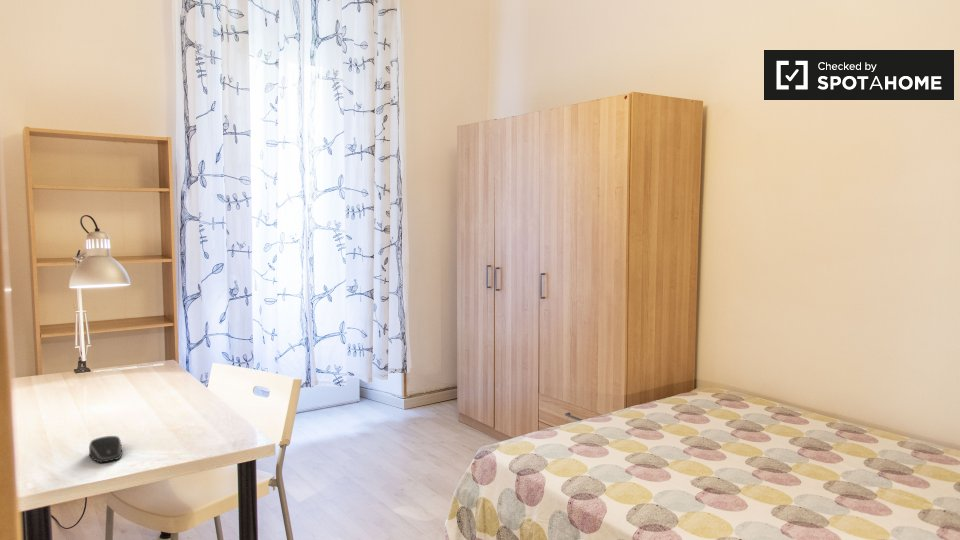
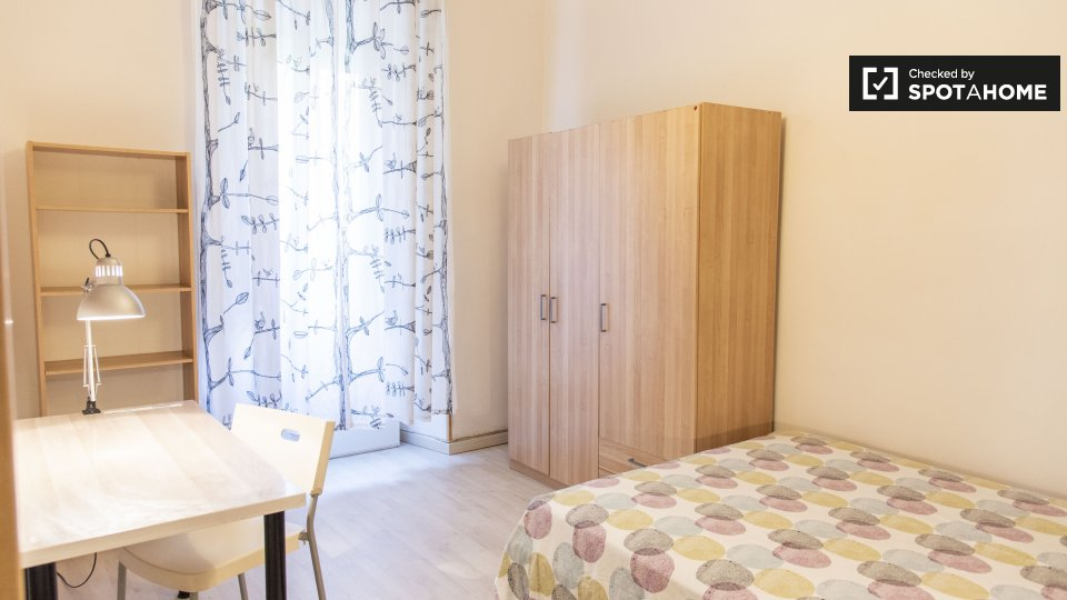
- computer mouse [88,435,123,463]
